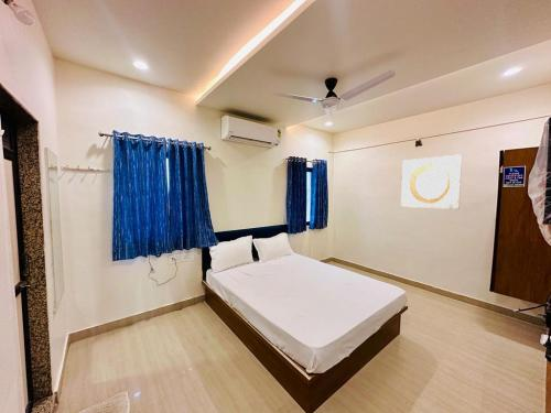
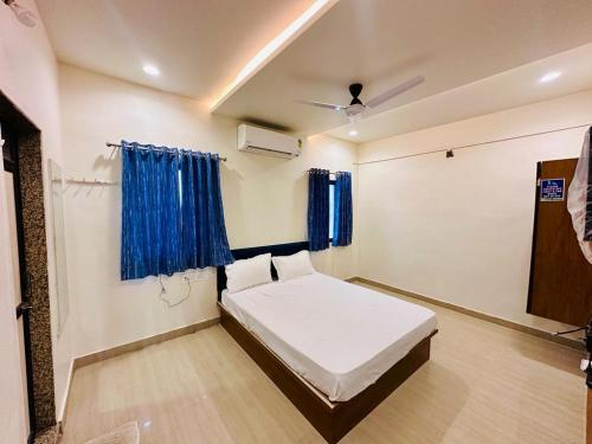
- wall art [400,153,463,210]
